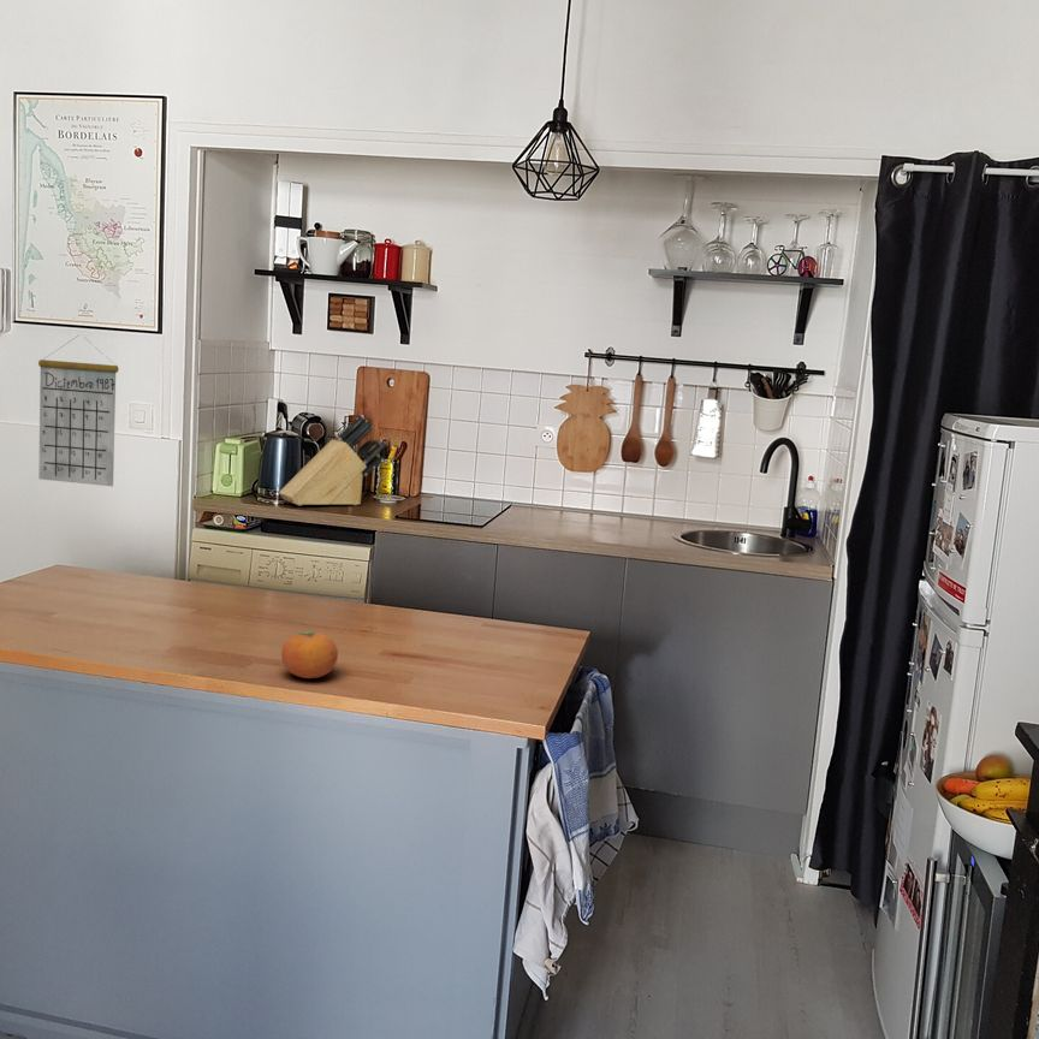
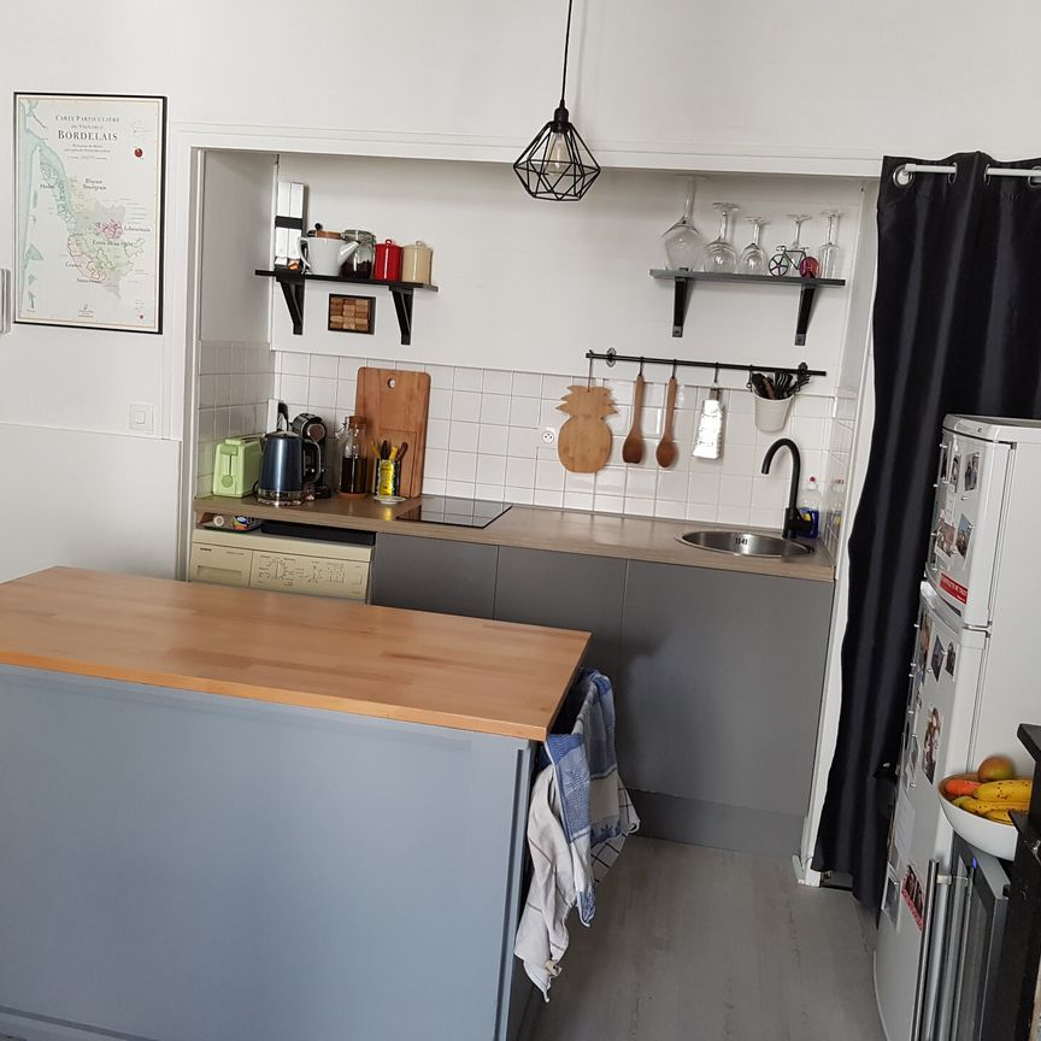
- calendar [37,334,119,488]
- fruit [280,631,339,679]
- knife block [278,414,388,506]
